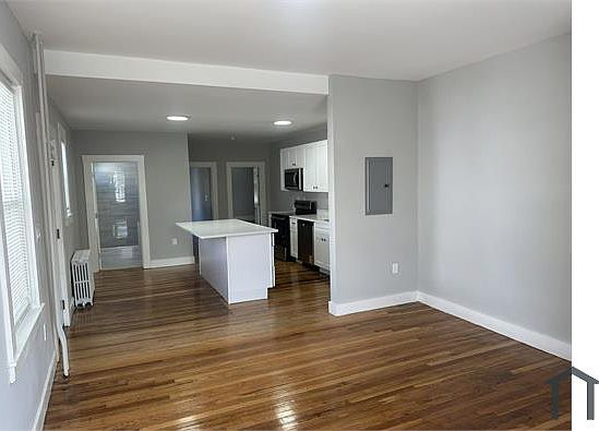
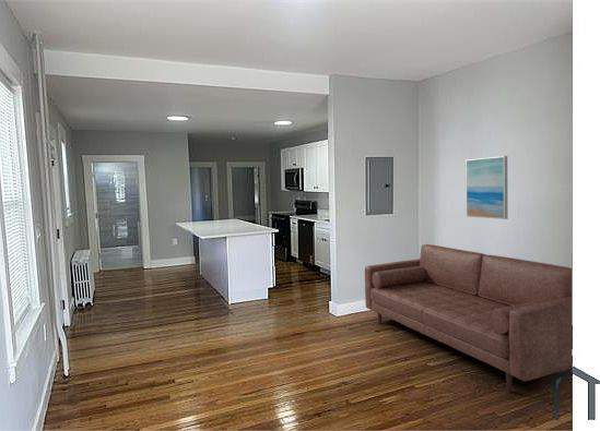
+ sofa [364,243,573,393]
+ wall art [464,155,509,220]
